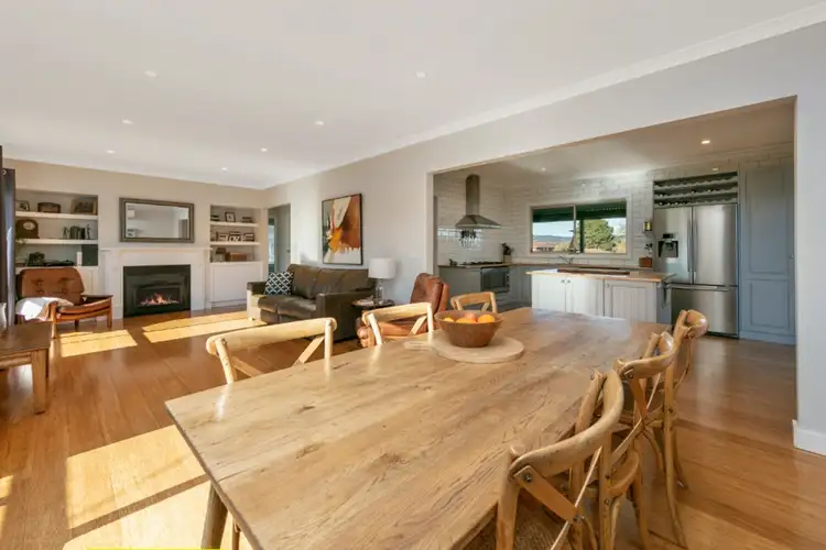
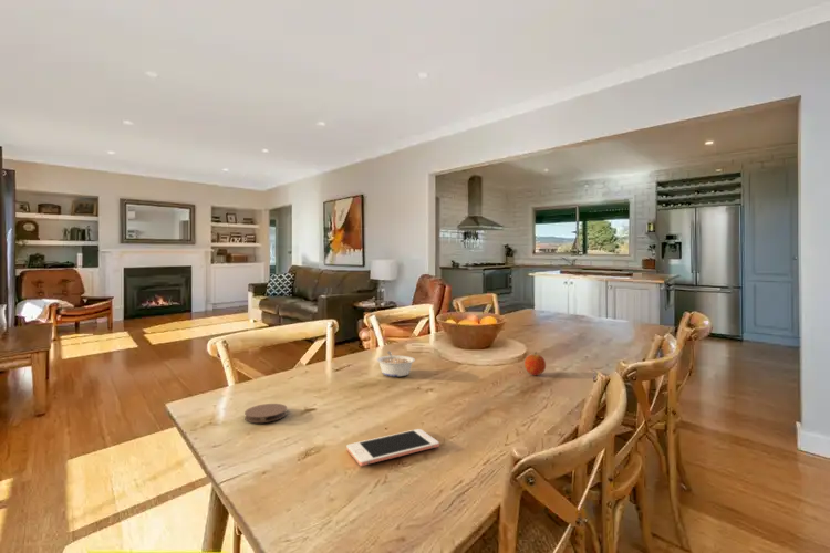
+ cell phone [346,428,440,467]
+ fruit [523,351,547,377]
+ coaster [243,403,288,424]
+ legume [375,351,416,377]
